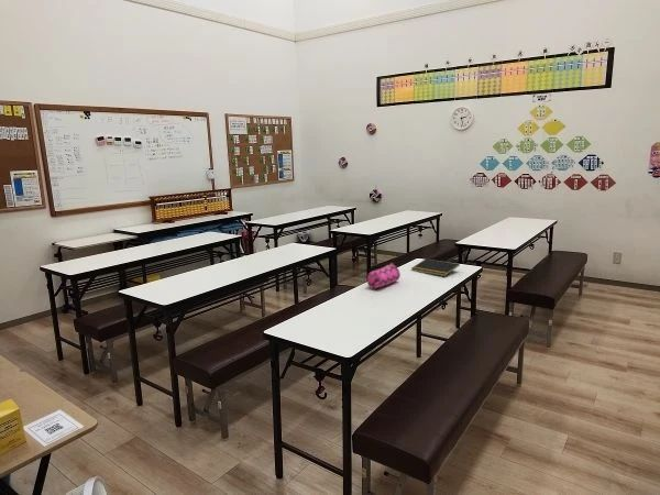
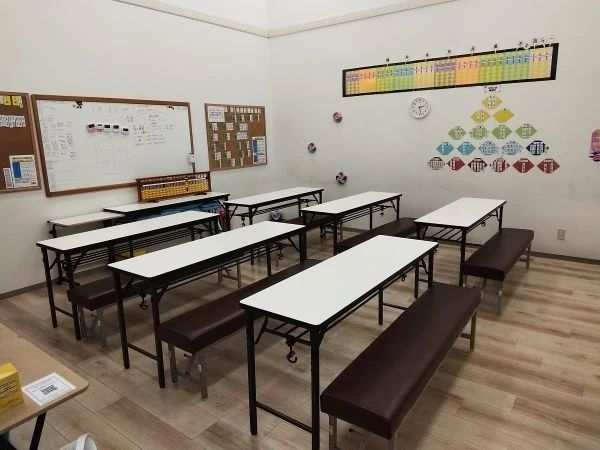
- pencil case [366,262,402,289]
- notepad [410,257,461,277]
